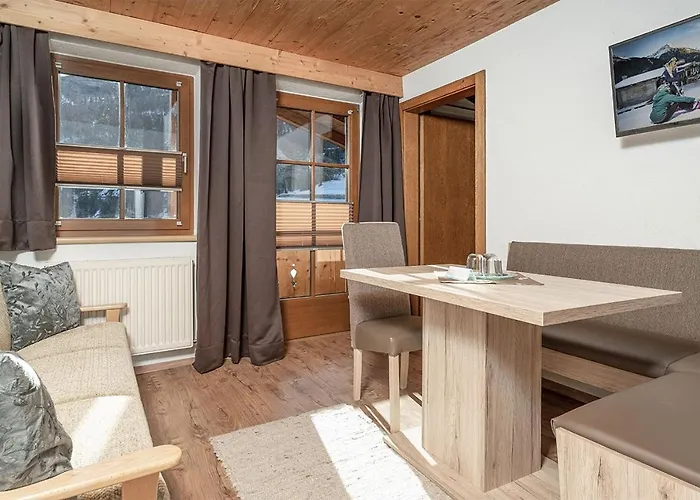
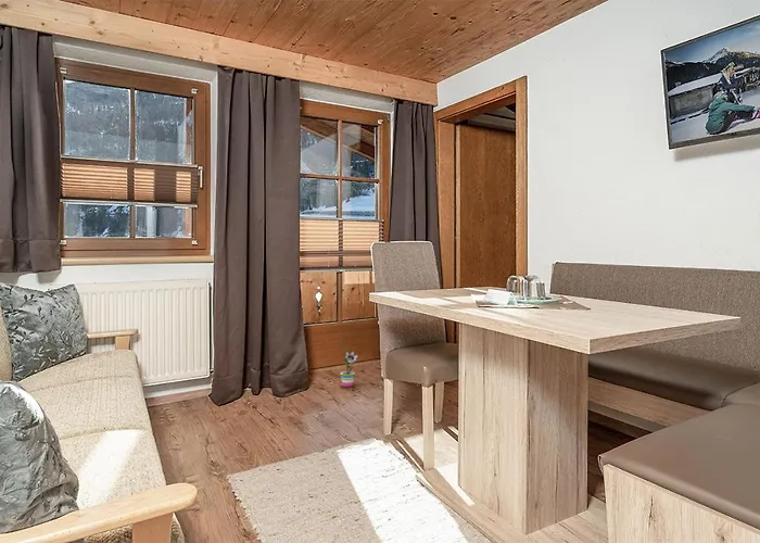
+ potted plant [339,341,358,388]
